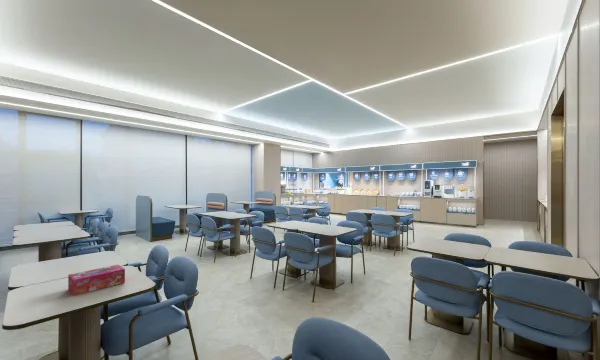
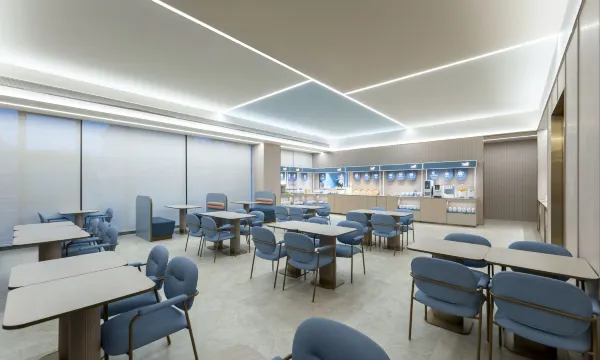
- tissue box [67,264,126,297]
